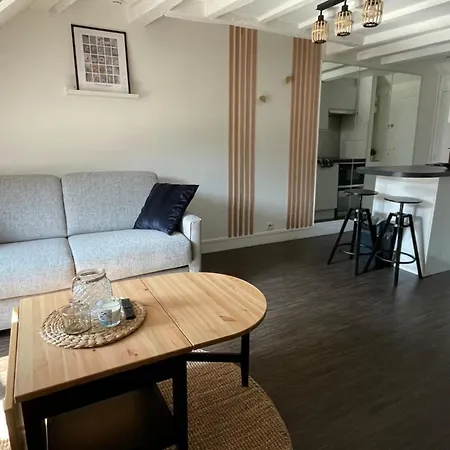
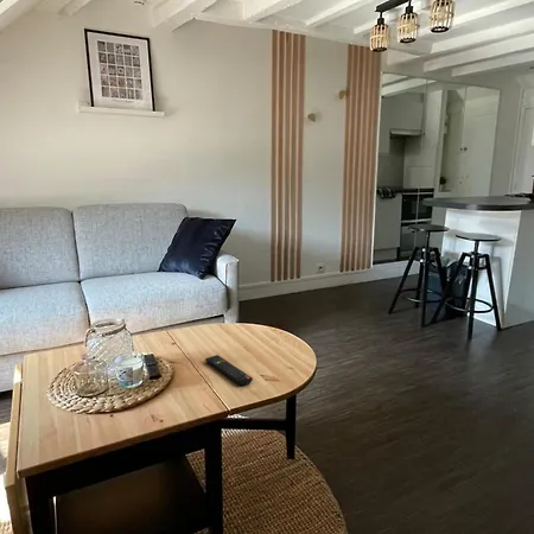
+ remote control [204,354,254,387]
